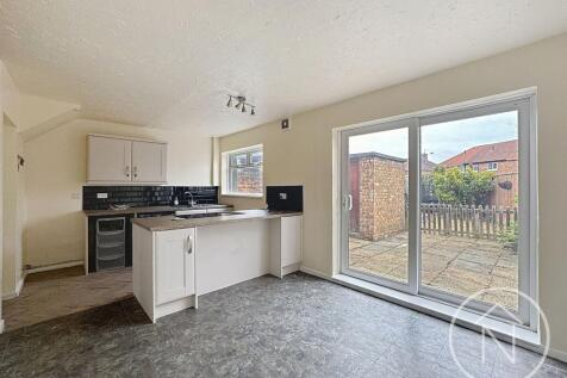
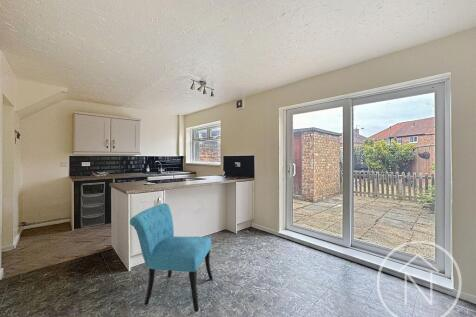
+ chair [129,202,214,313]
